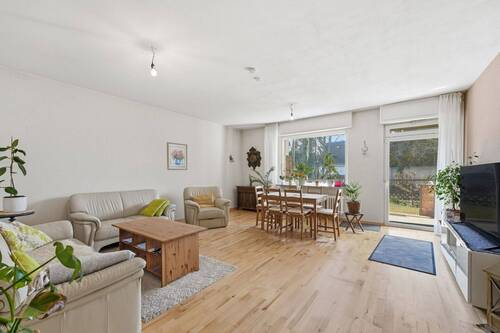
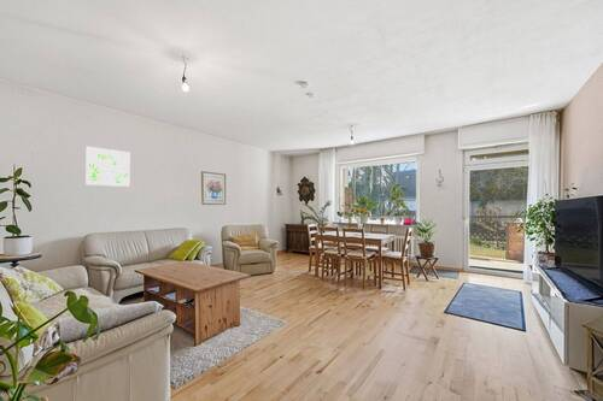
+ wall art [84,146,131,188]
